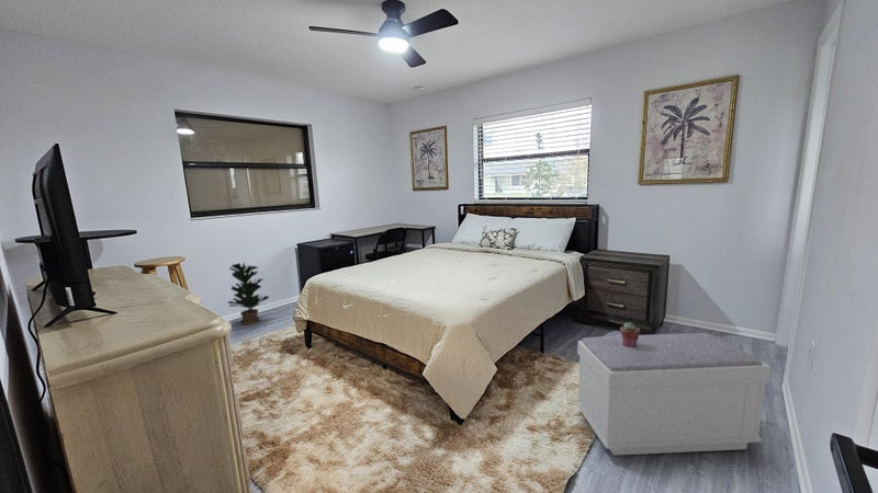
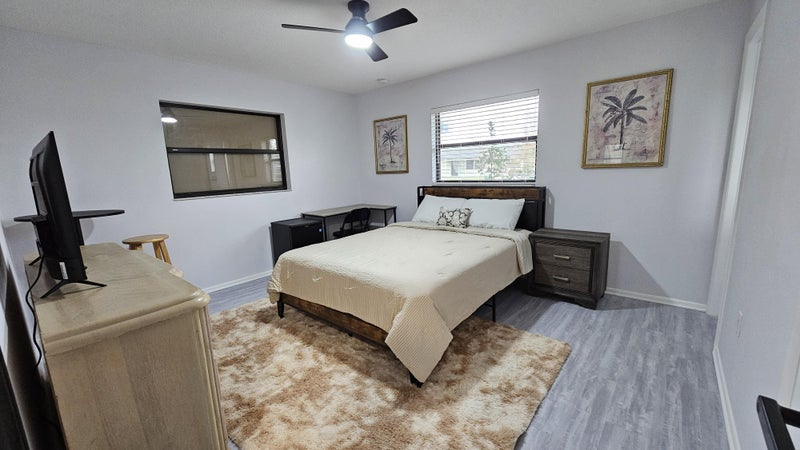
- potted plant [226,262,270,325]
- potted succulent [619,321,641,347]
- bench [575,332,772,457]
